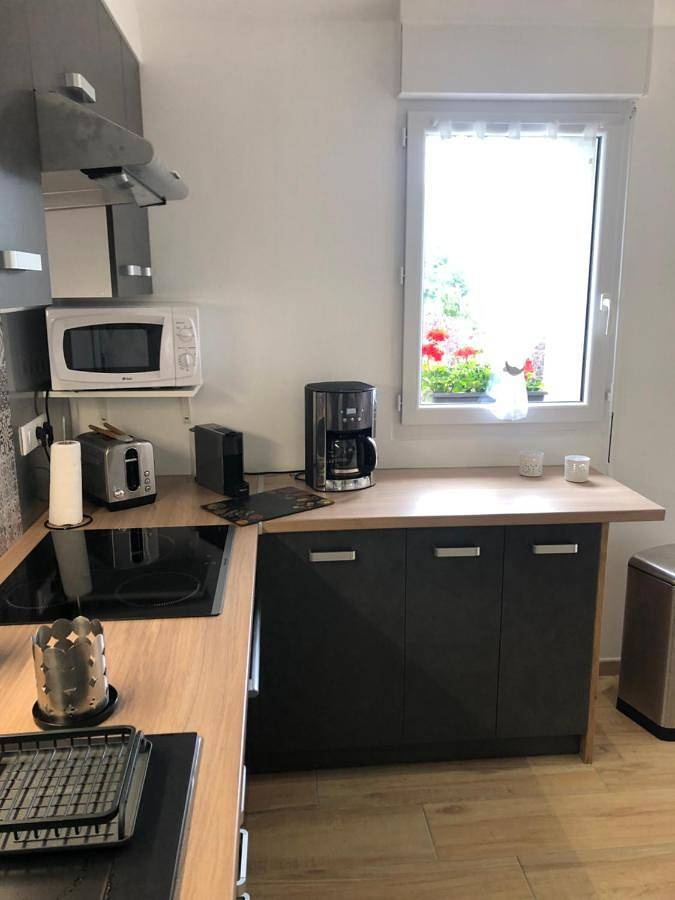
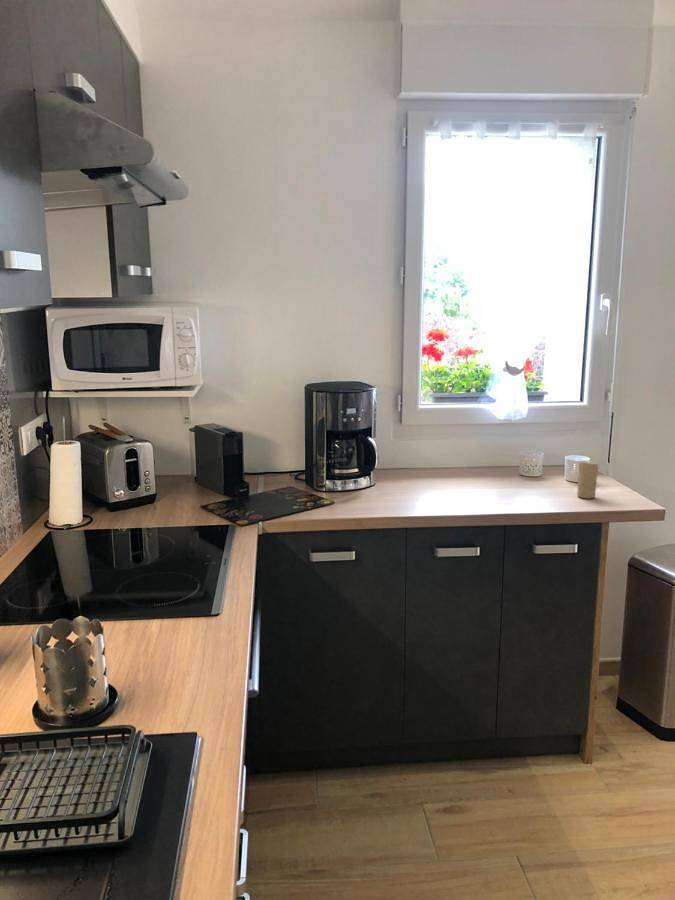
+ candle [576,461,599,499]
